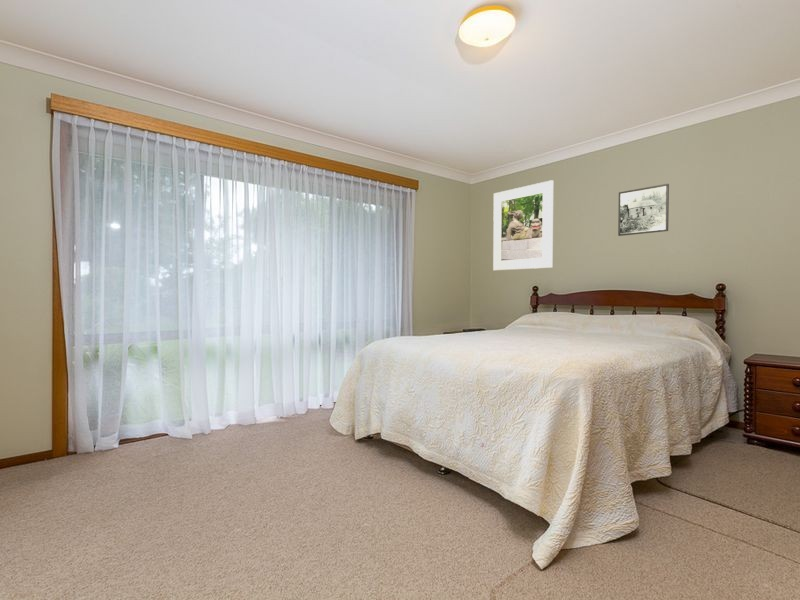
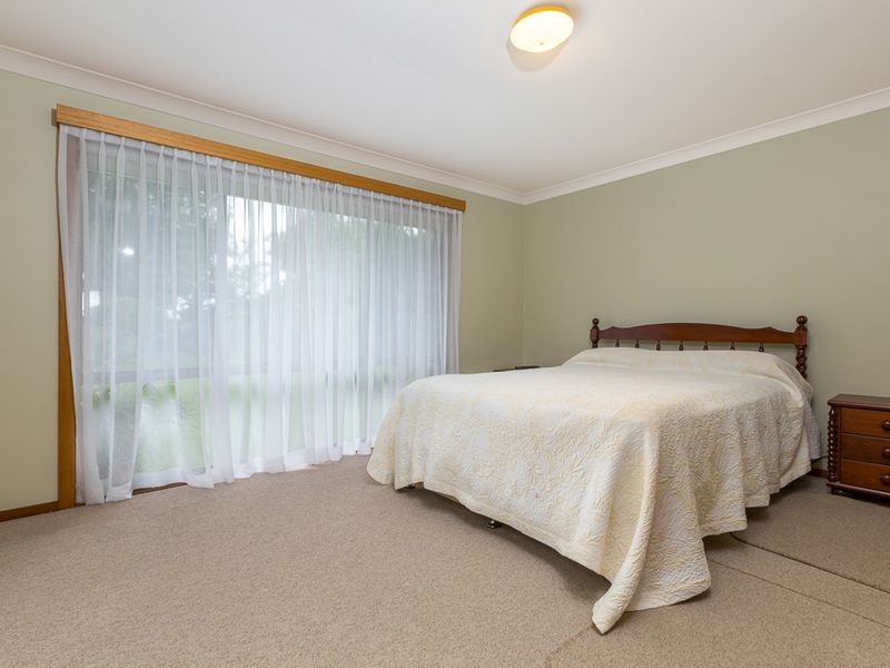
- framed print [492,179,554,271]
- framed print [617,183,670,237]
